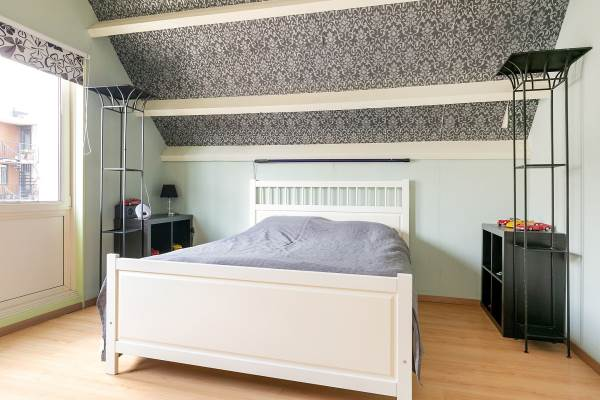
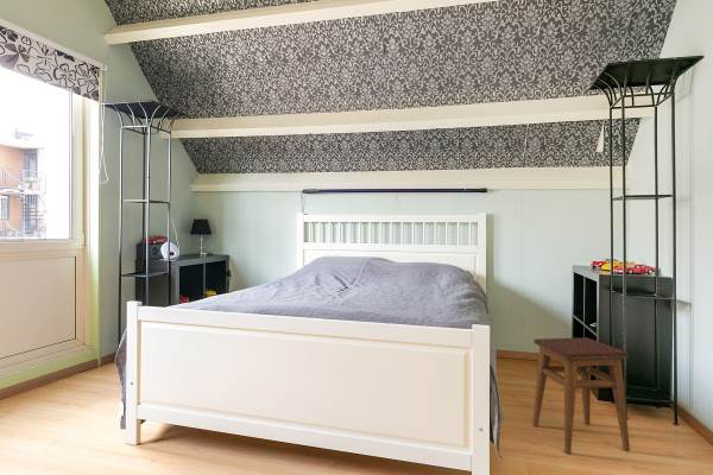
+ stool [531,336,631,455]
